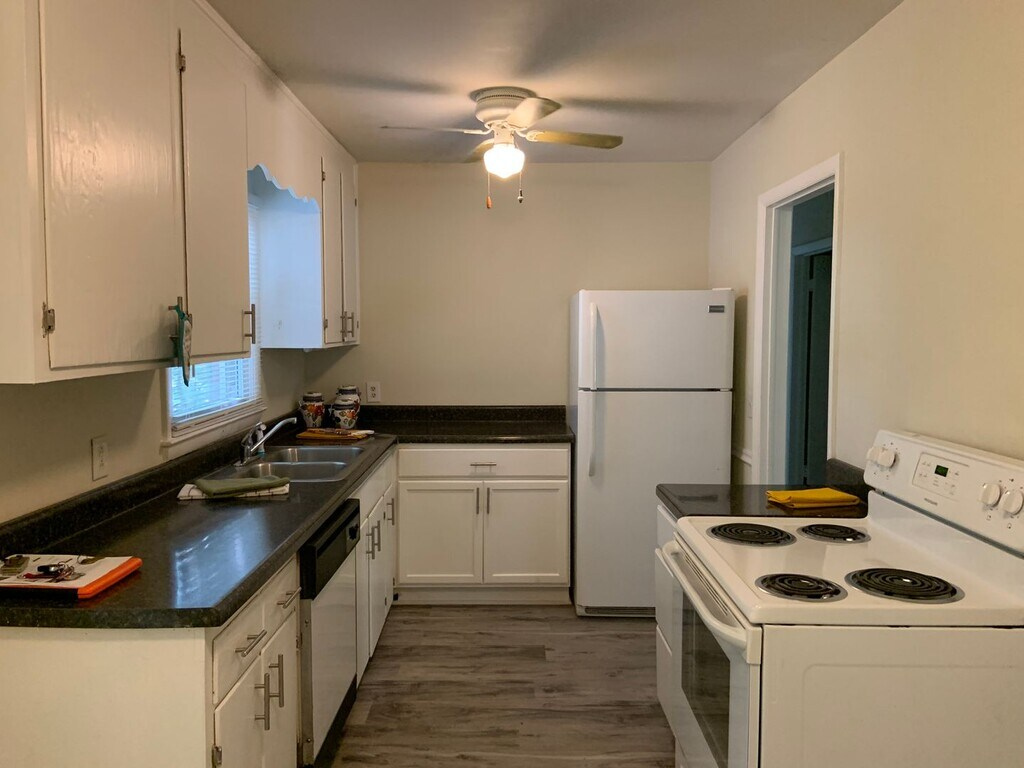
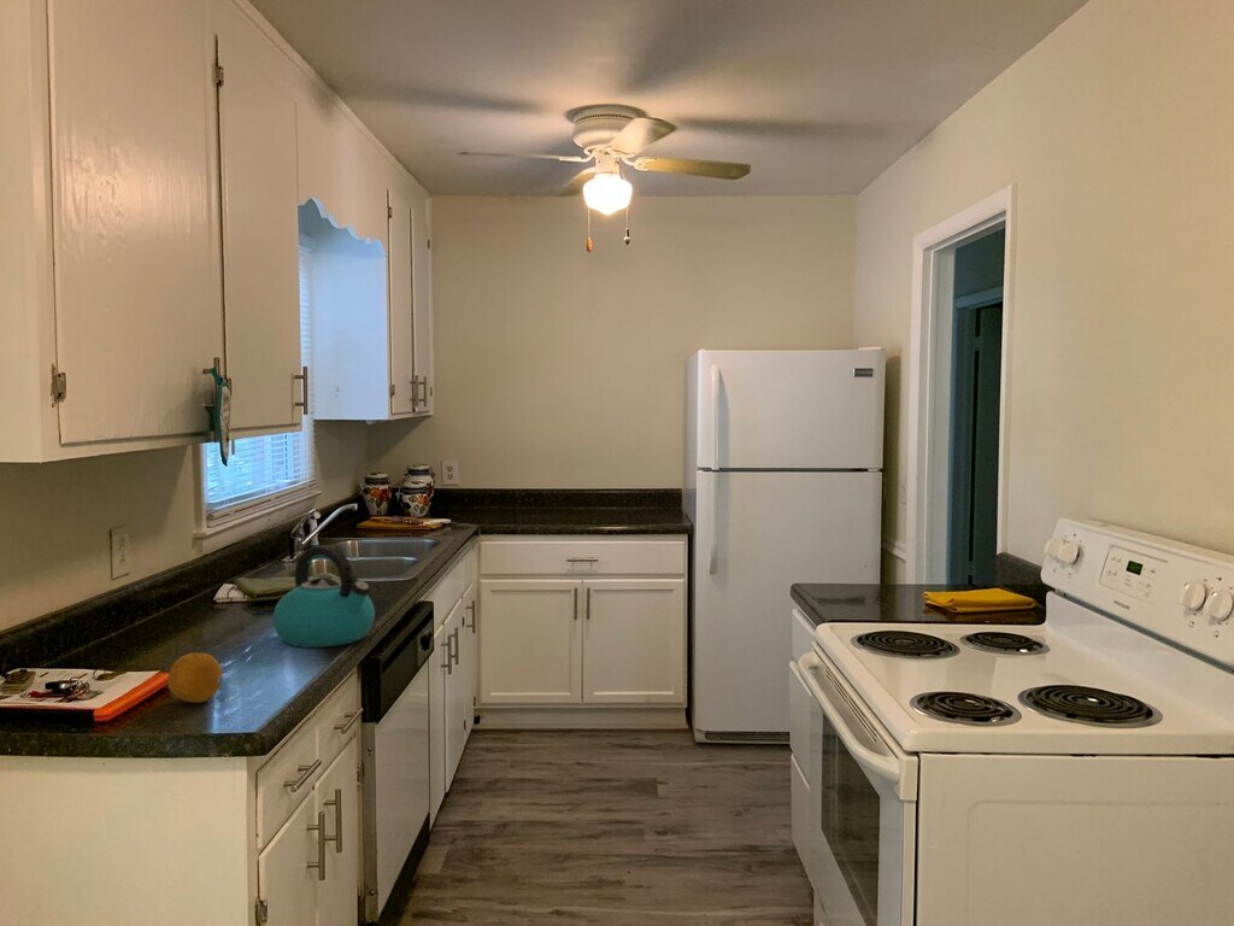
+ fruit [166,652,224,704]
+ kettle [271,544,376,649]
